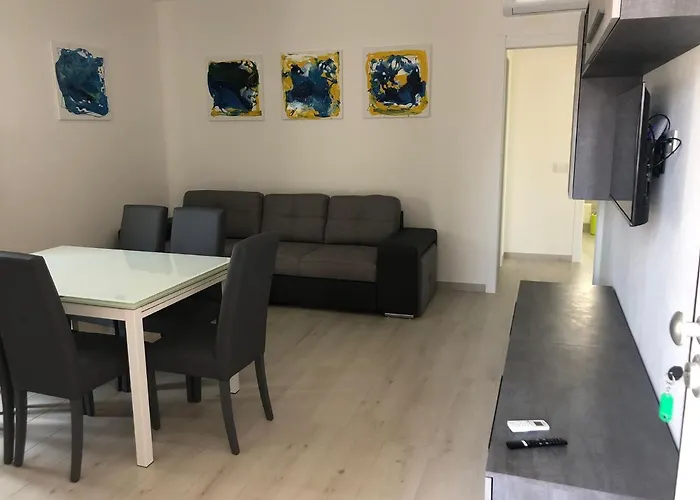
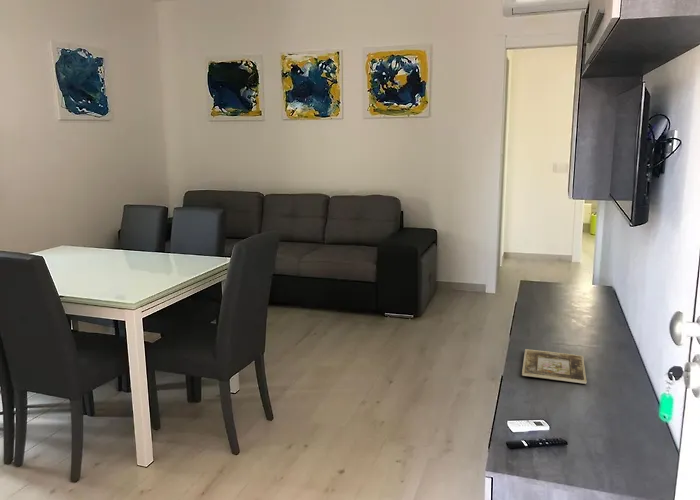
+ picture frame [521,348,588,385]
